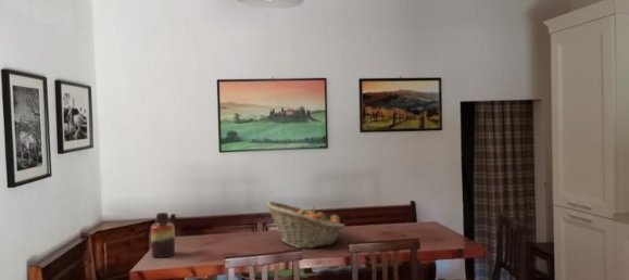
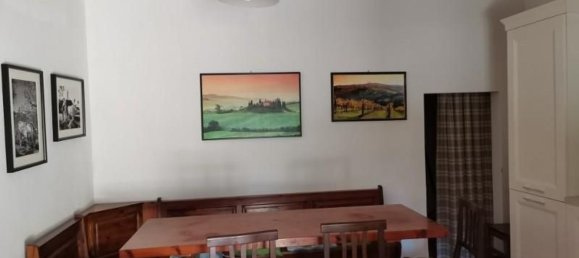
- vase [150,212,176,258]
- fruit basket [264,201,345,250]
